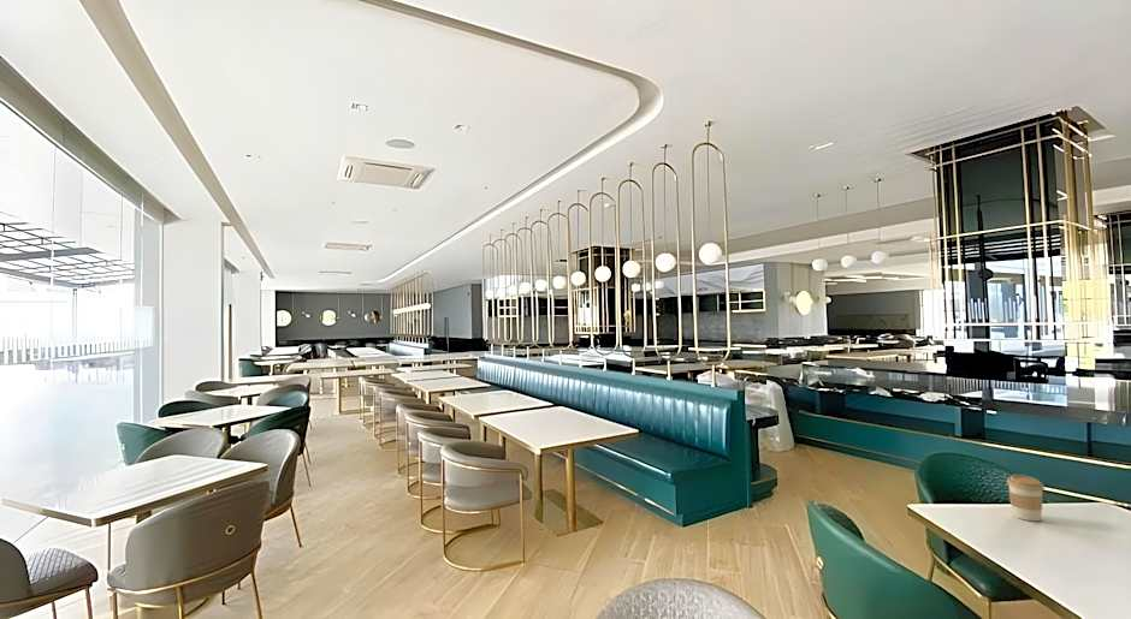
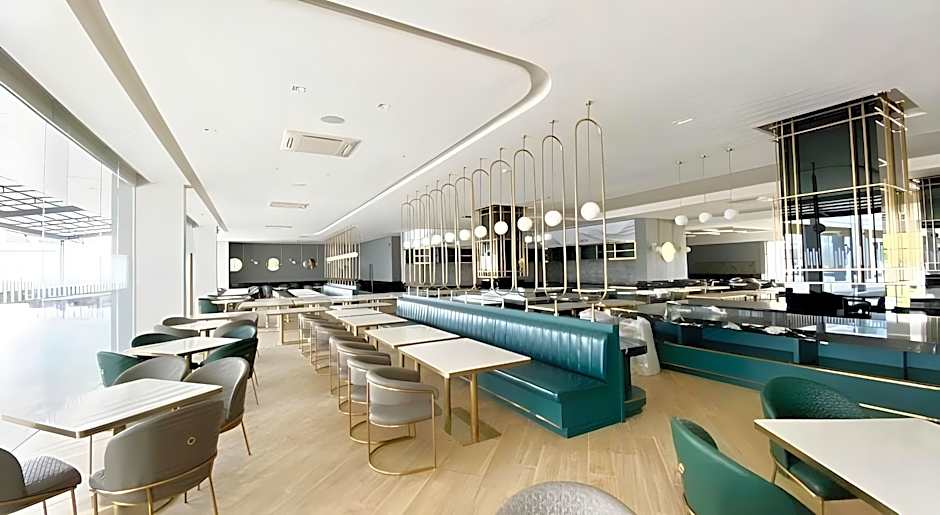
- coffee cup [1006,474,1046,522]
